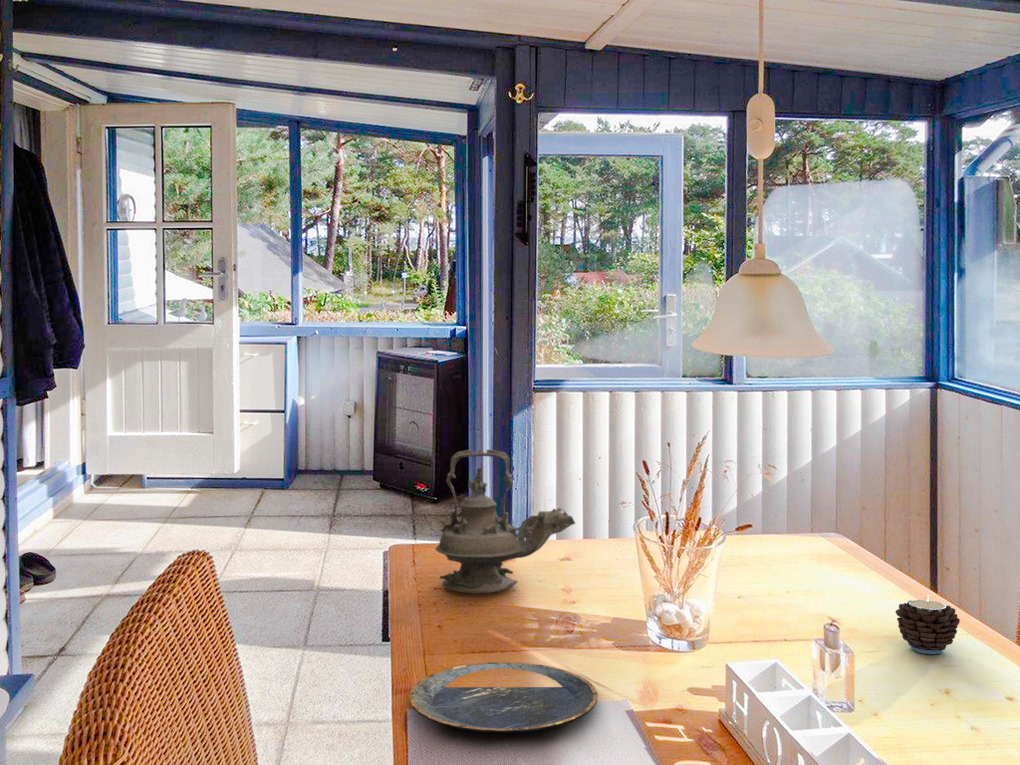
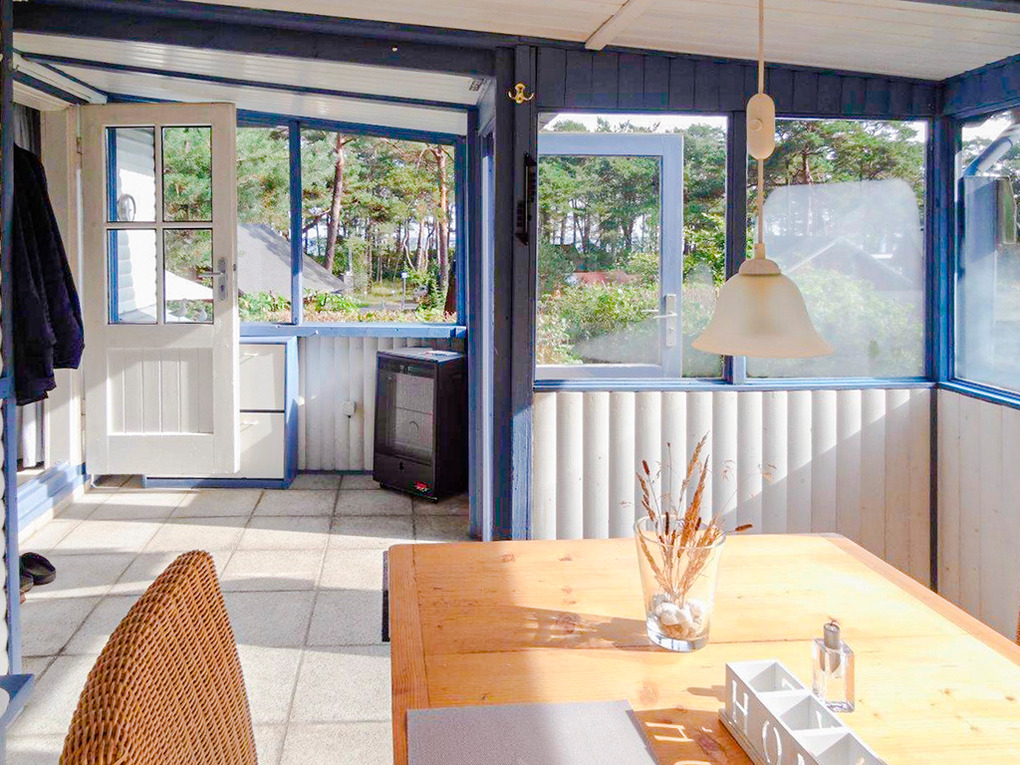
- plate [408,661,599,733]
- teapot [434,449,576,595]
- candle [894,594,961,655]
